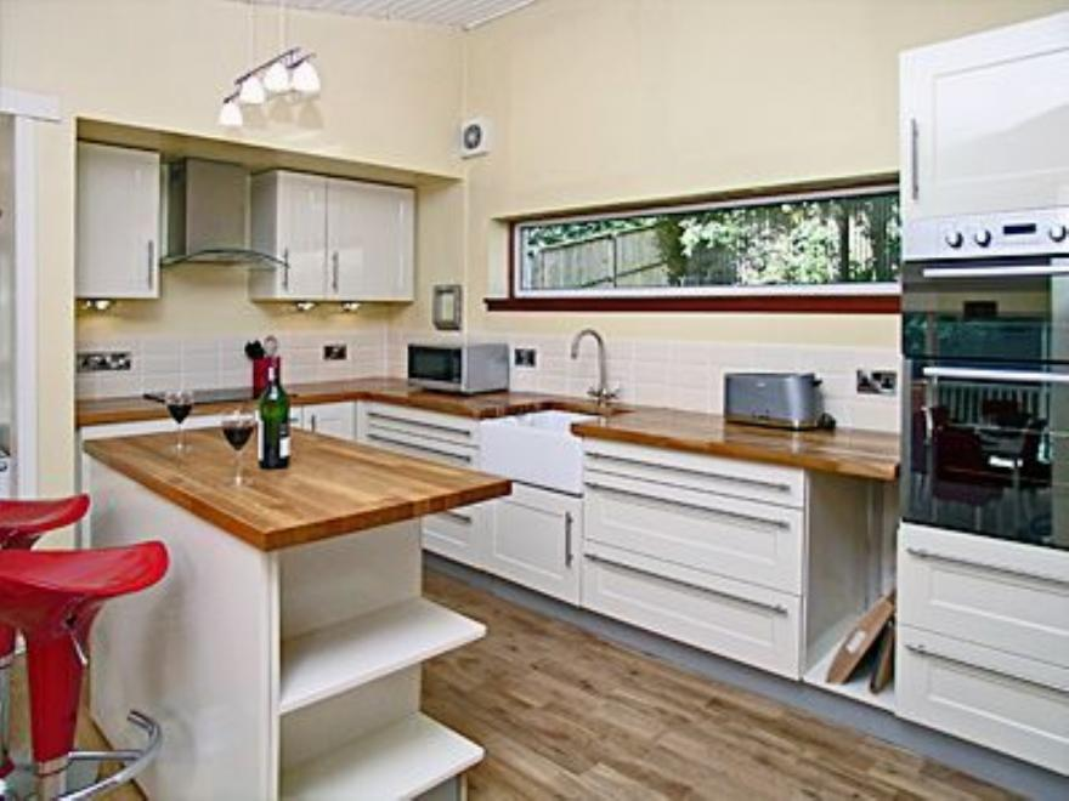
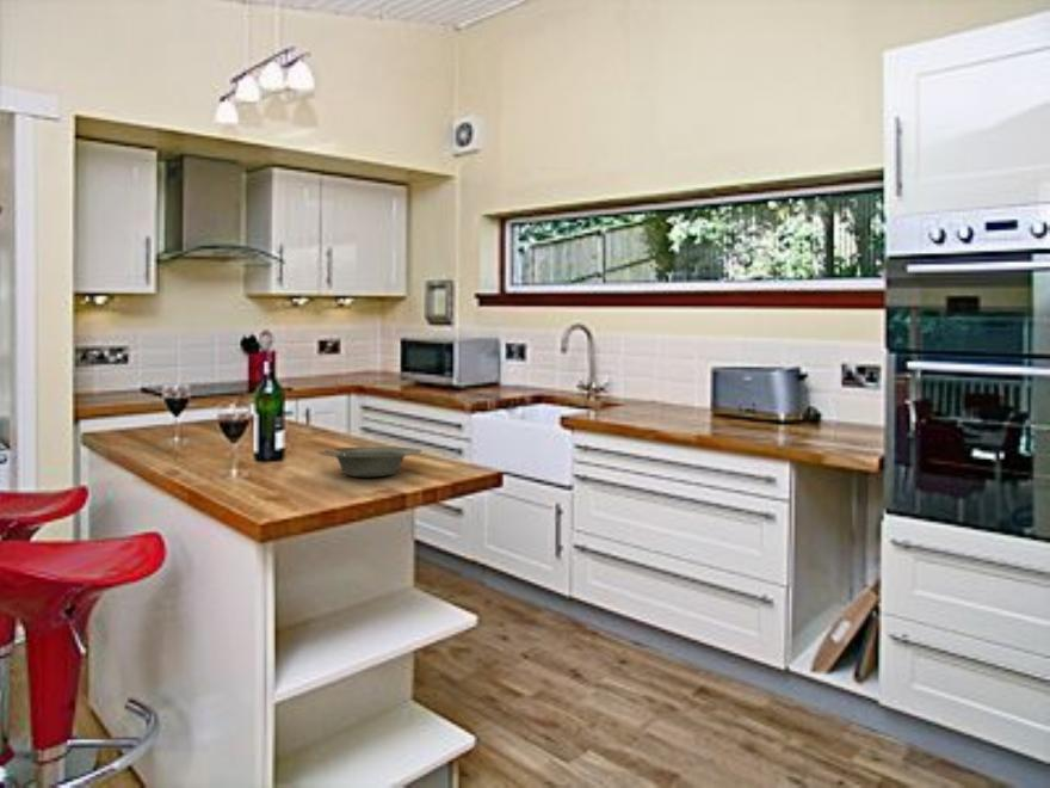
+ bowl [317,445,424,478]
